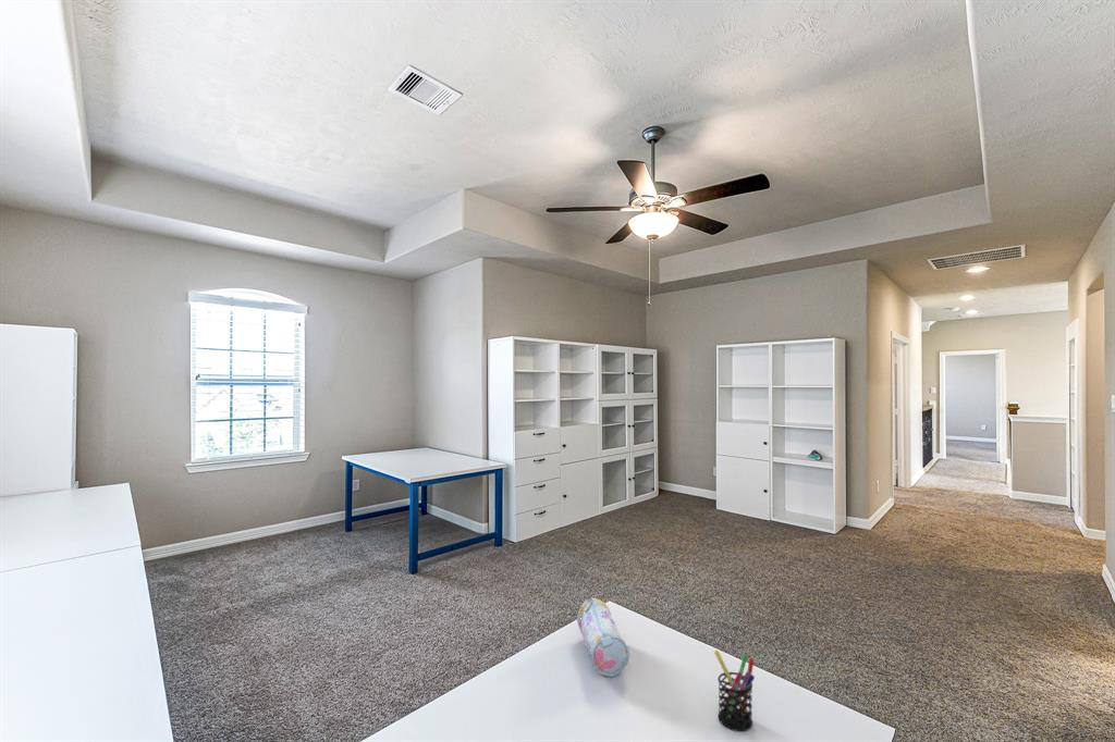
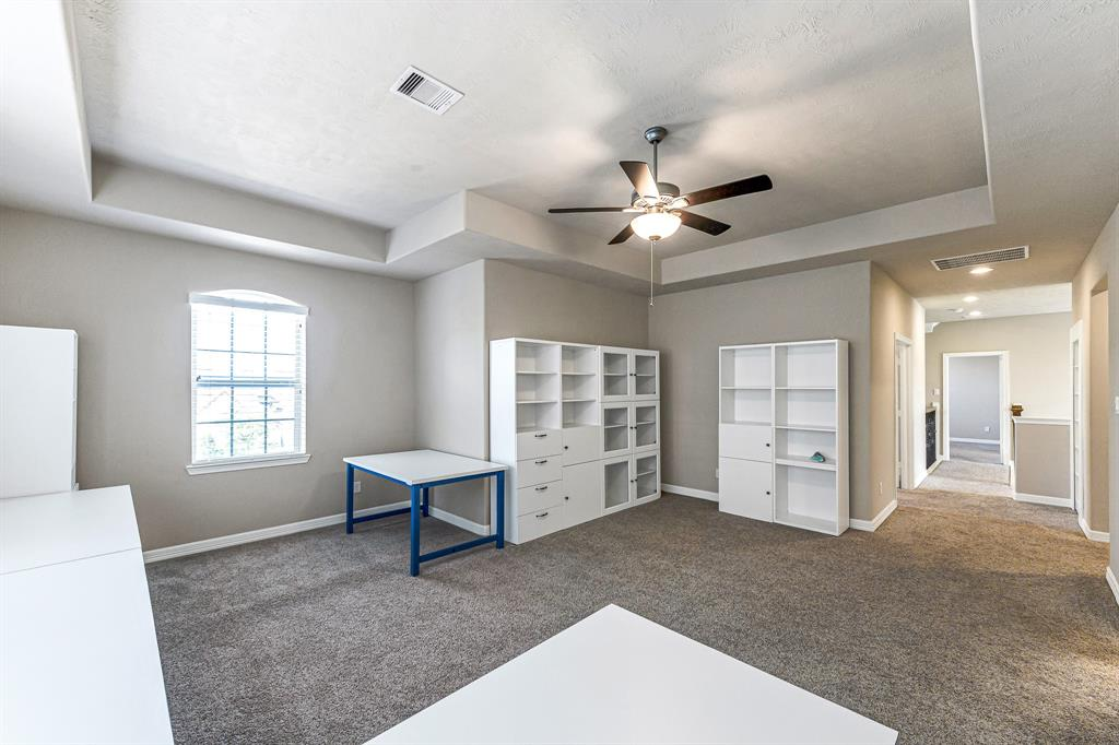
- pencil case [576,596,630,678]
- pen holder [713,650,756,732]
